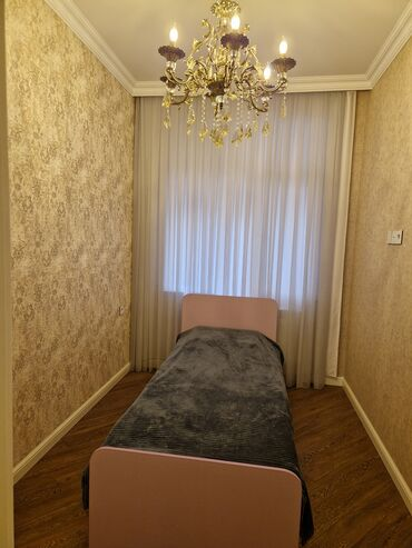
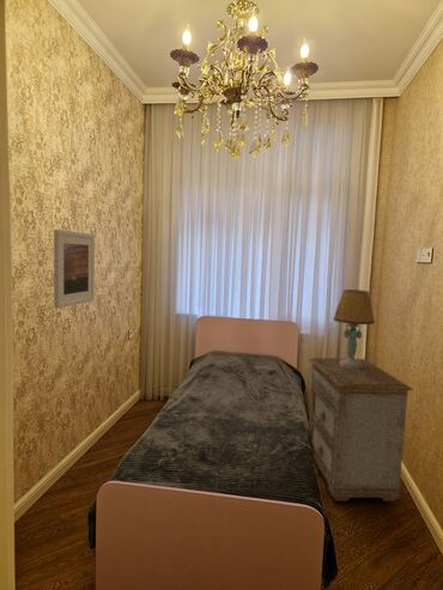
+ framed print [53,229,96,310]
+ table lamp [333,288,376,369]
+ nightstand [308,357,414,503]
